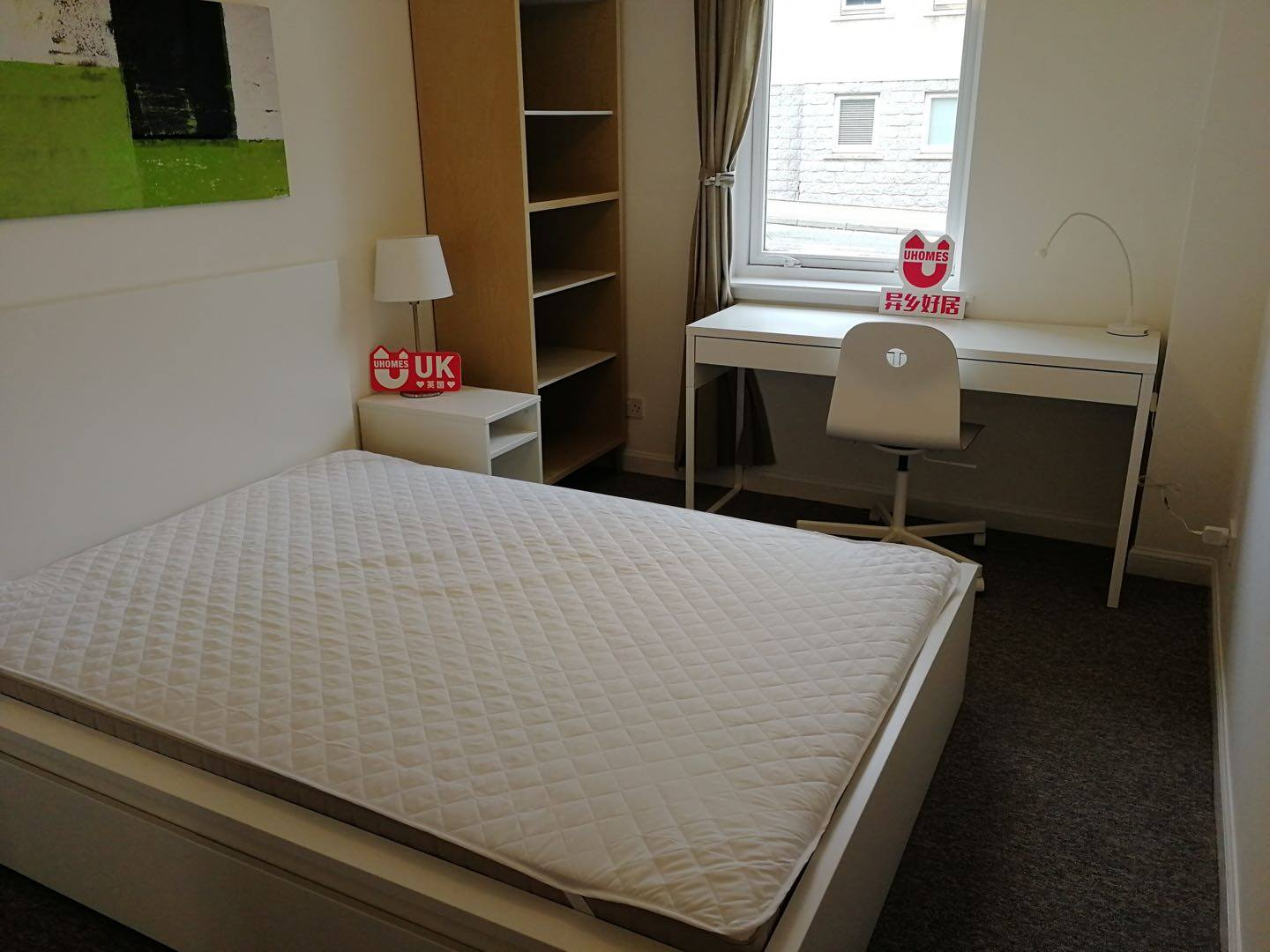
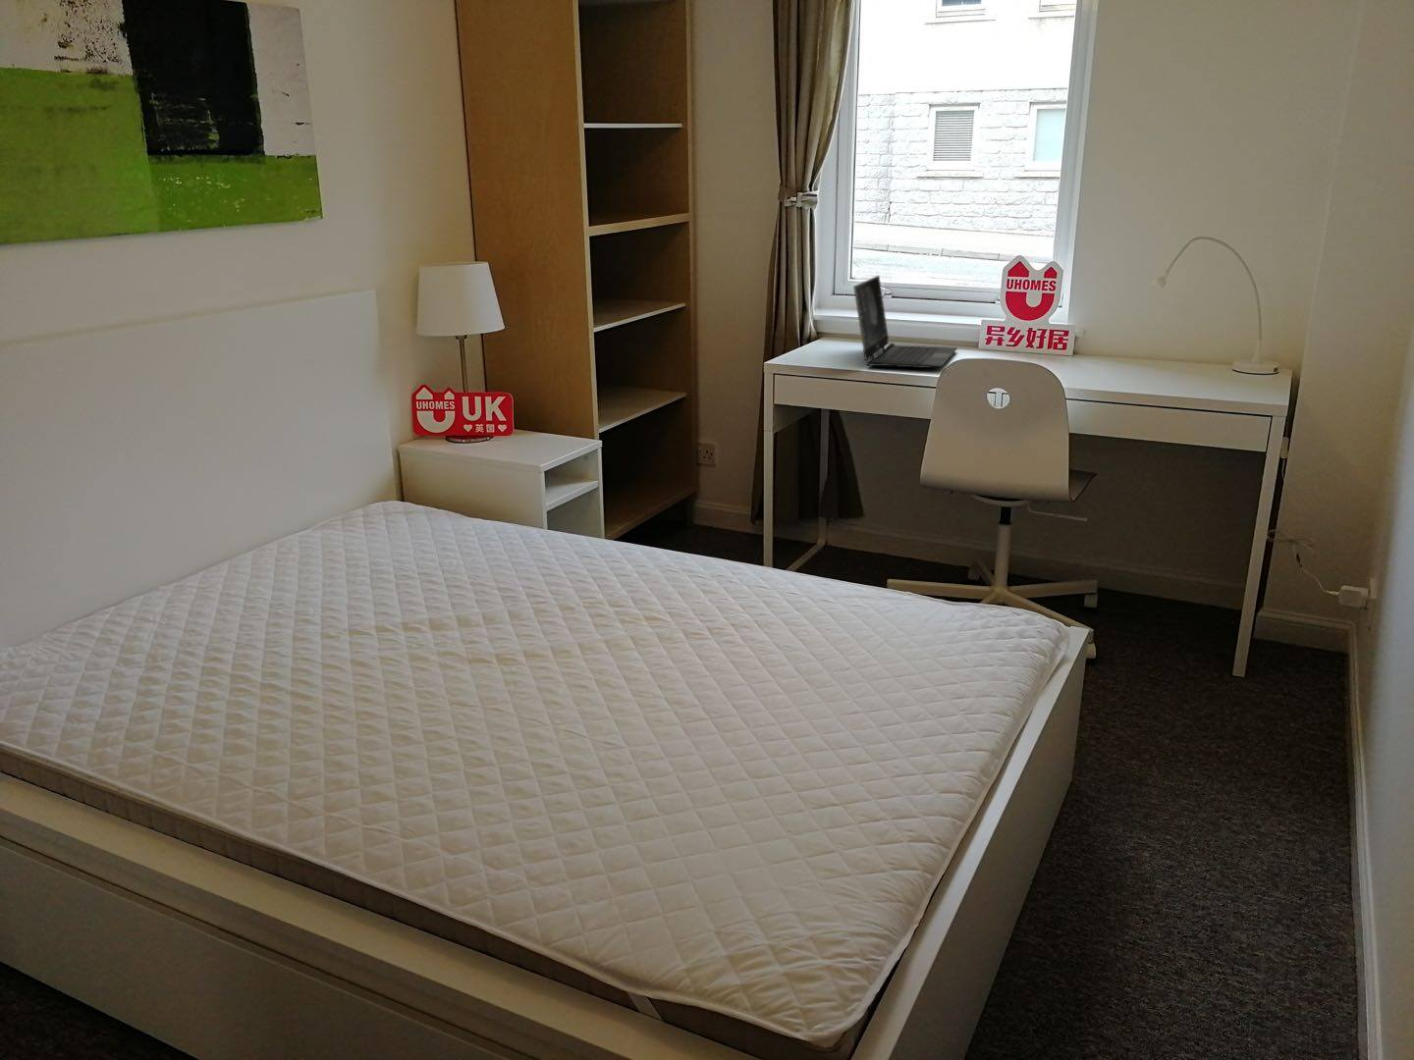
+ laptop [853,275,959,369]
